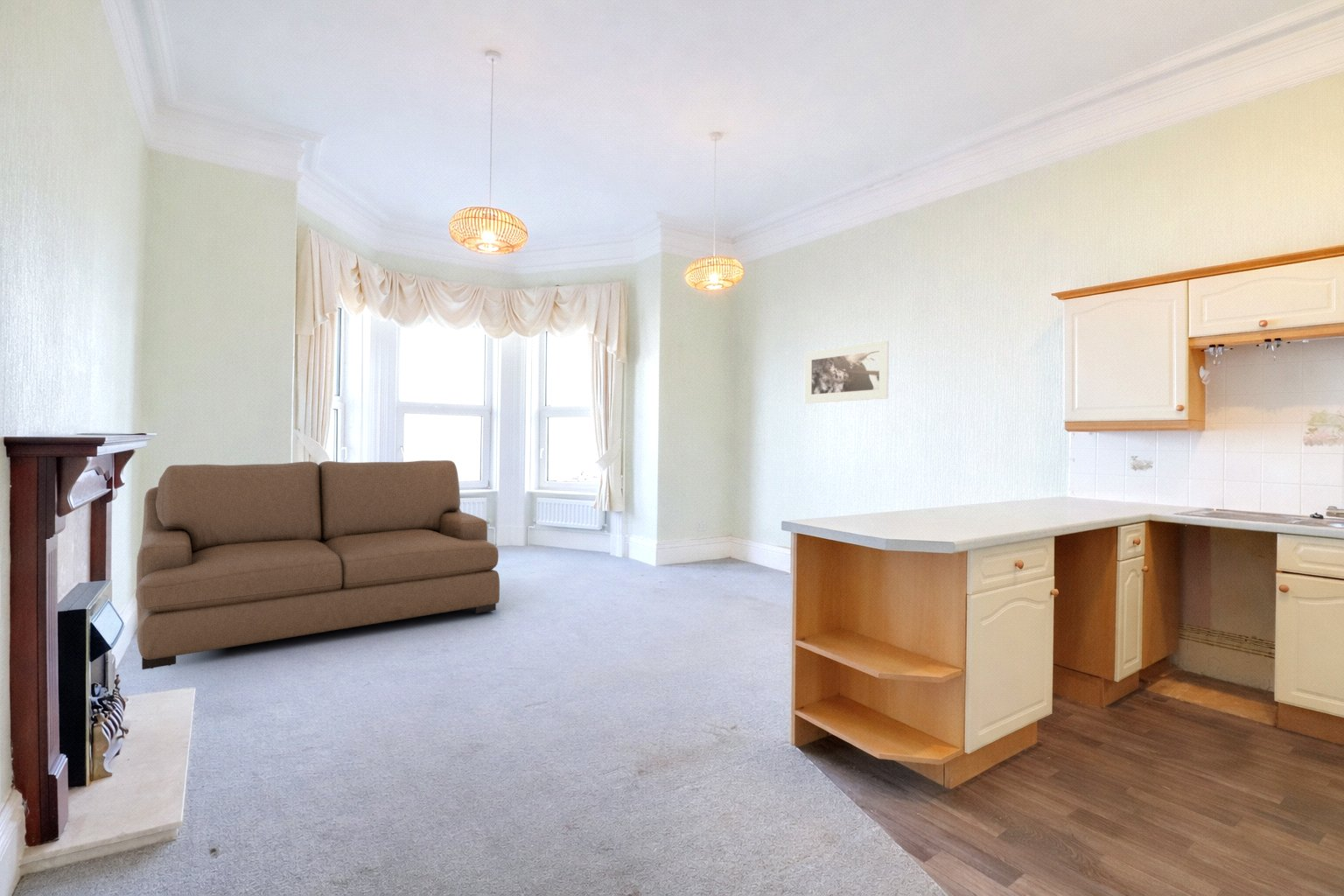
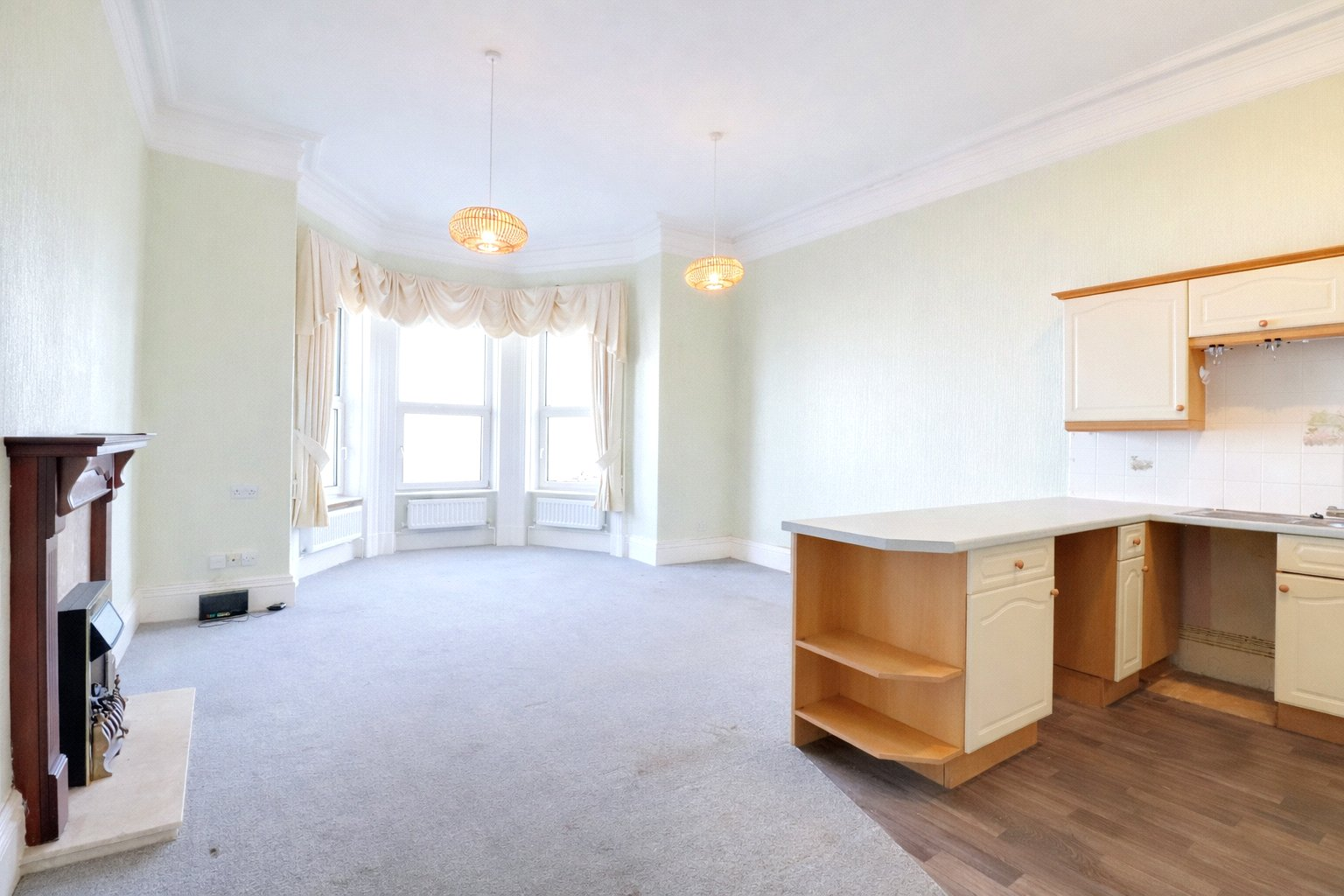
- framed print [804,339,890,404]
- sofa [135,459,500,670]
